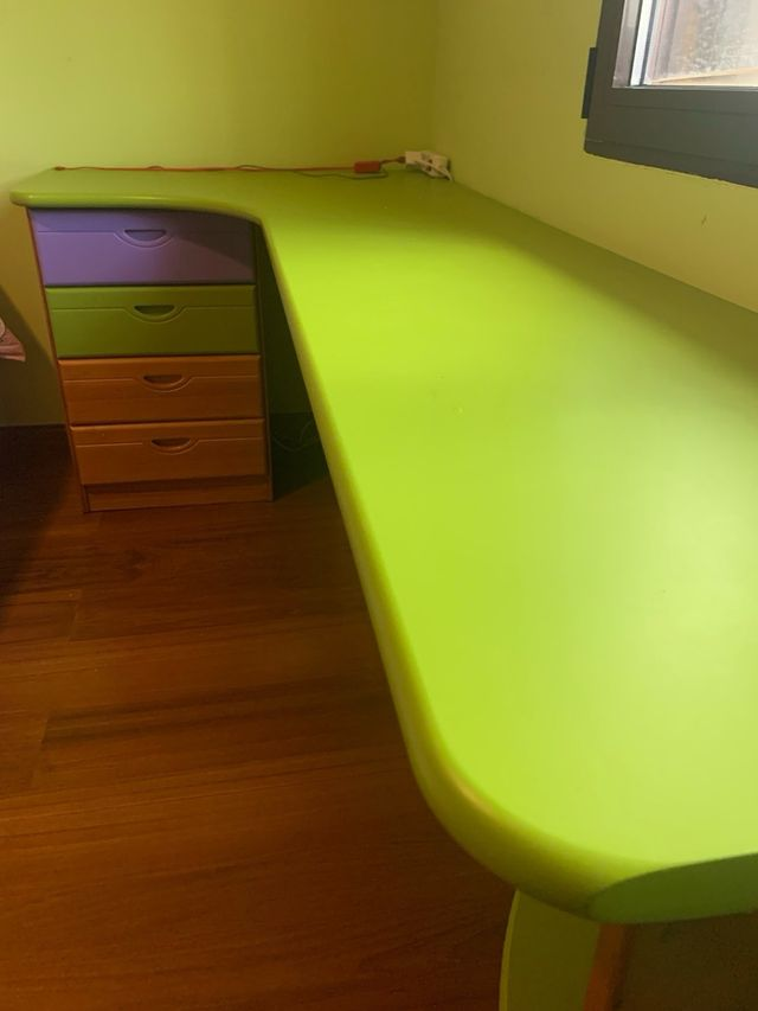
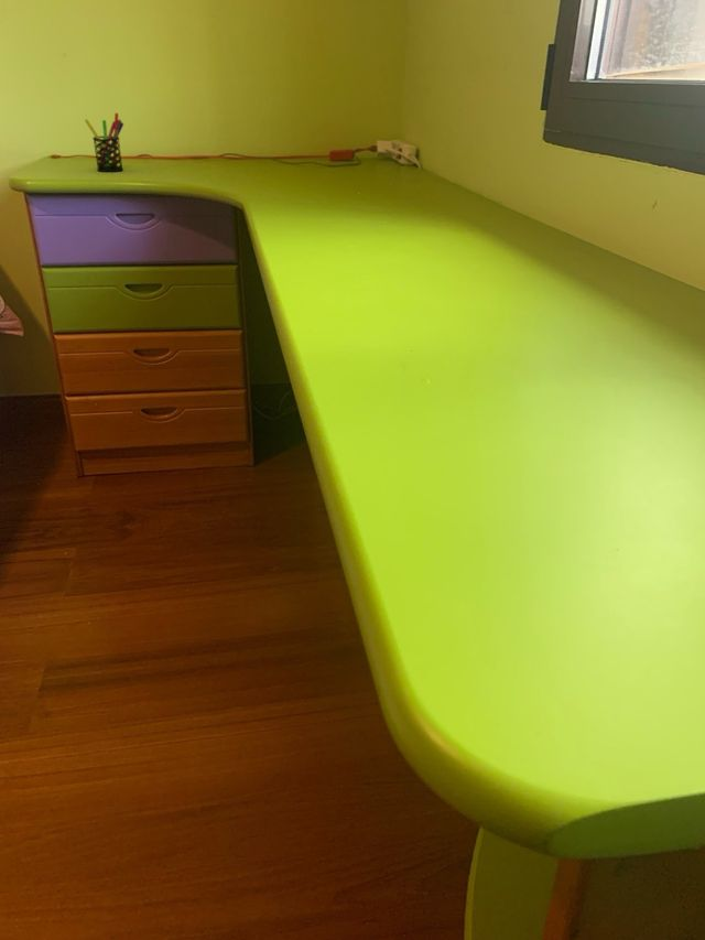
+ pen holder [84,112,124,173]
